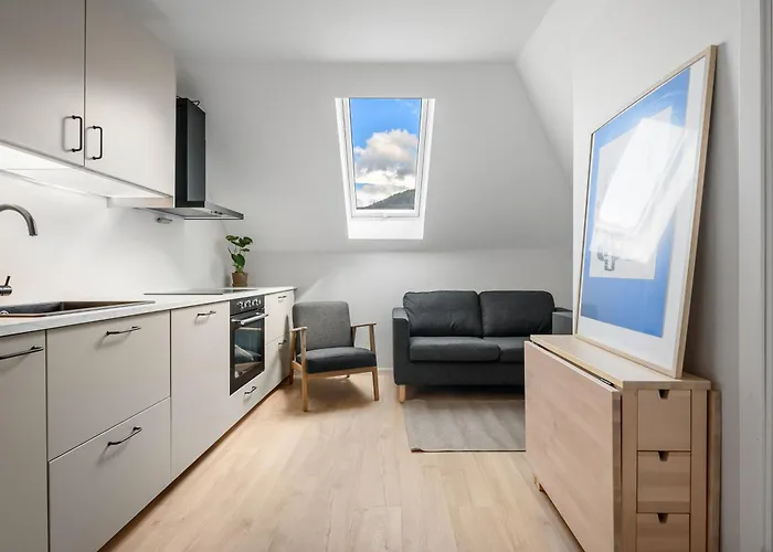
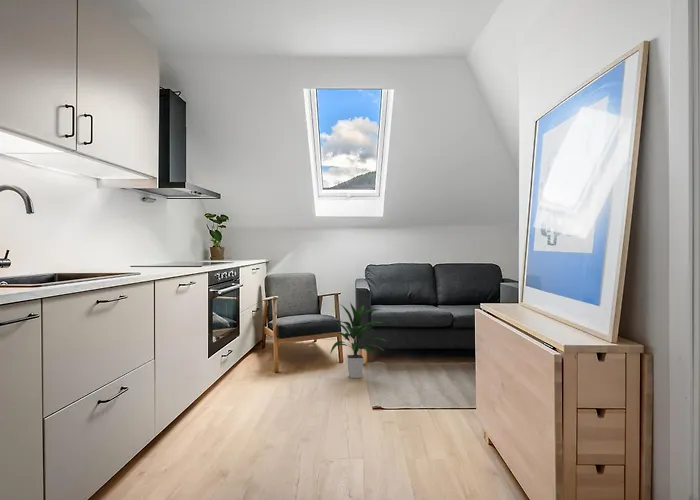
+ indoor plant [329,302,387,379]
